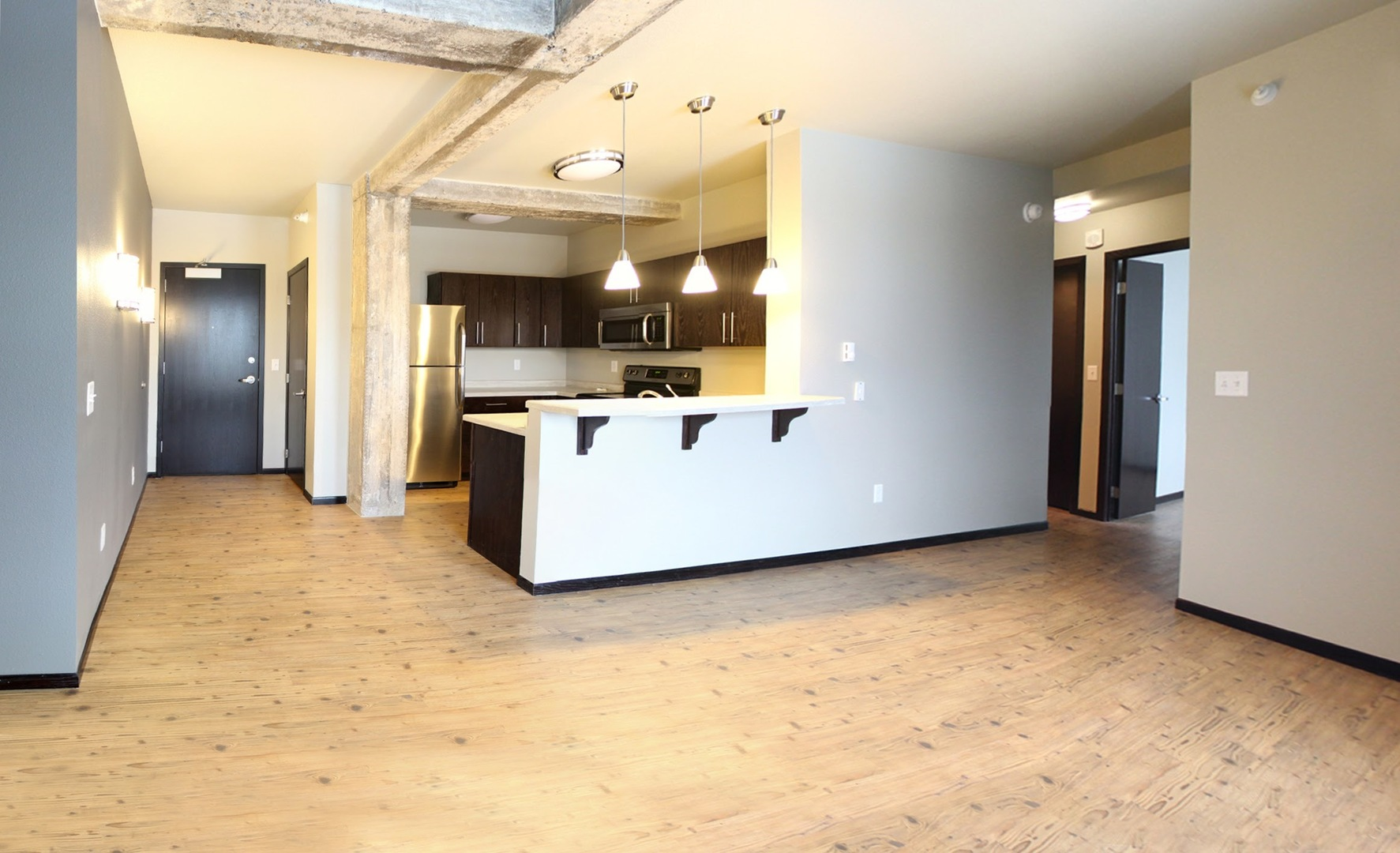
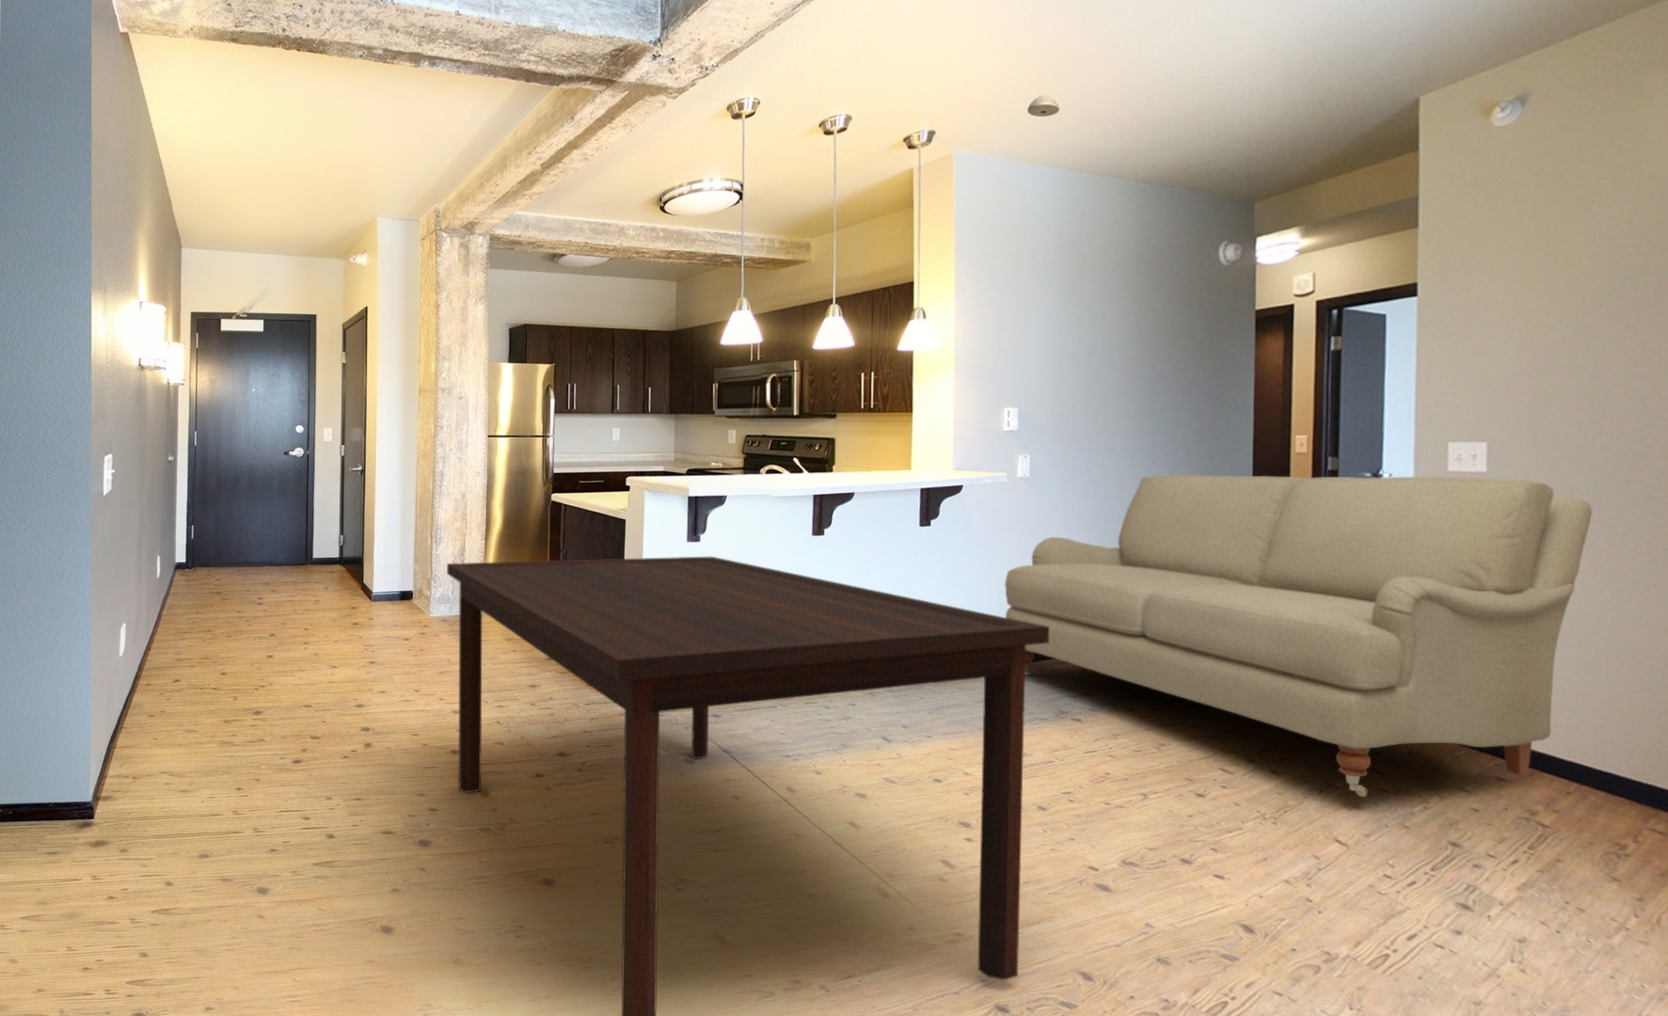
+ sofa [1004,474,1593,798]
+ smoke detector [1026,94,1060,118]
+ dining table [446,556,1048,1016]
